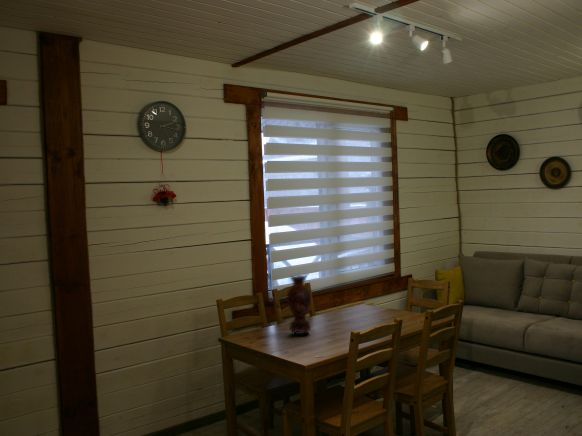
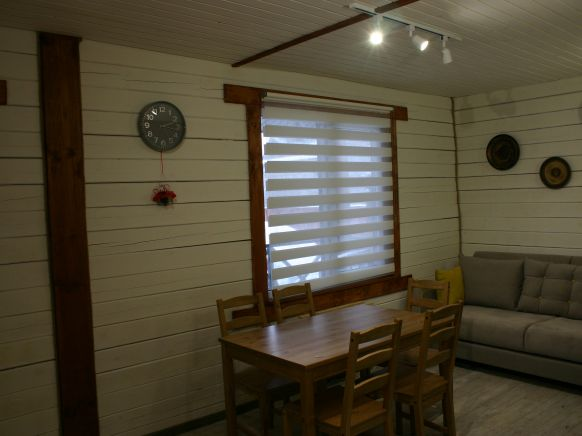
- vase [286,275,312,337]
